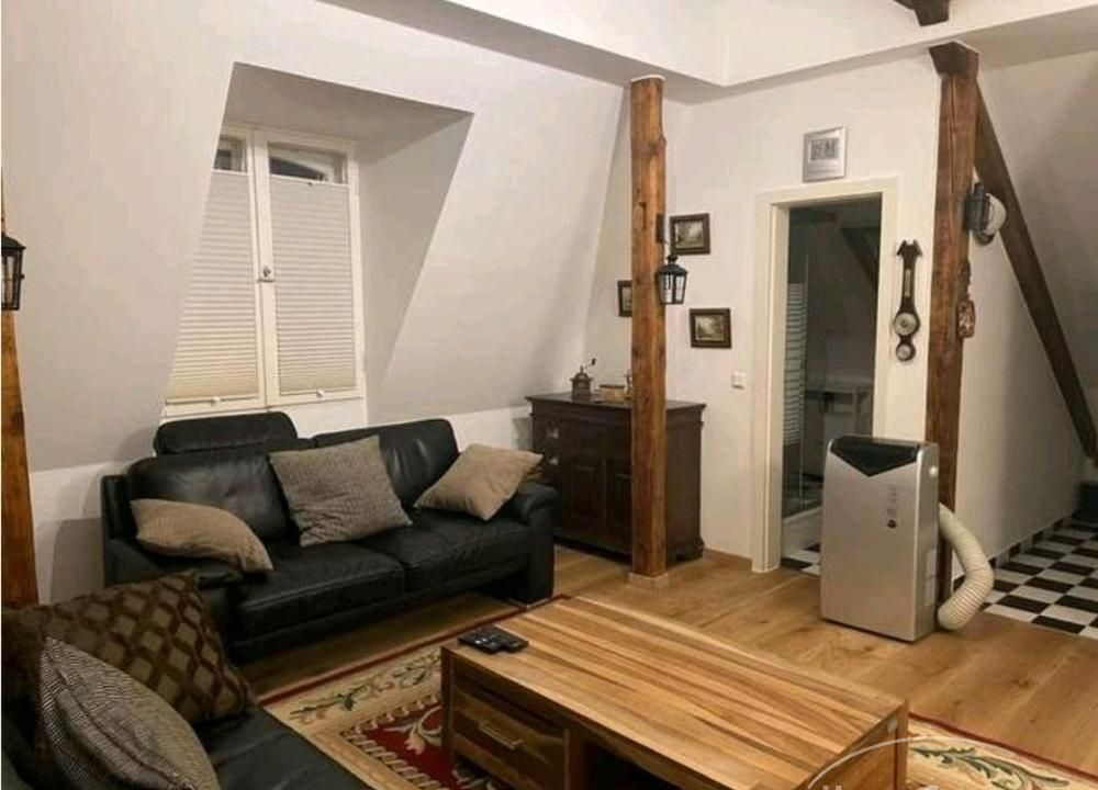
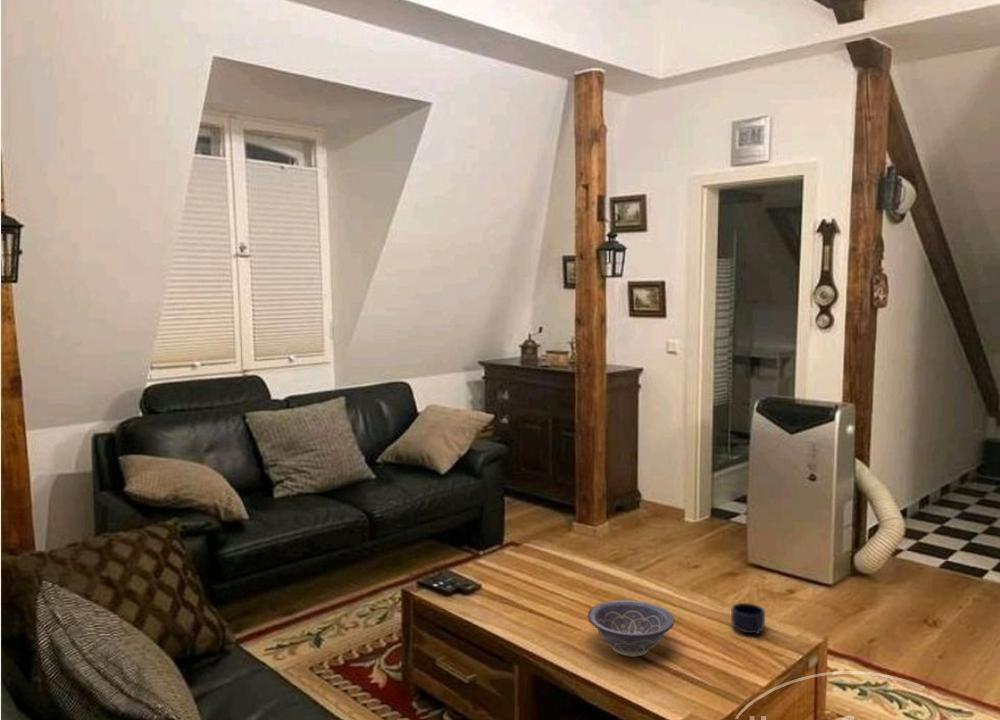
+ mug [730,602,766,635]
+ decorative bowl [587,599,676,657]
